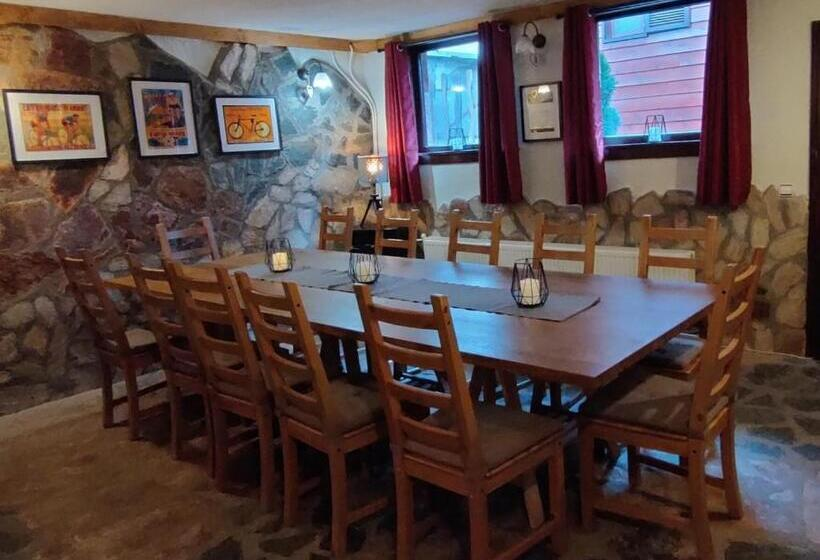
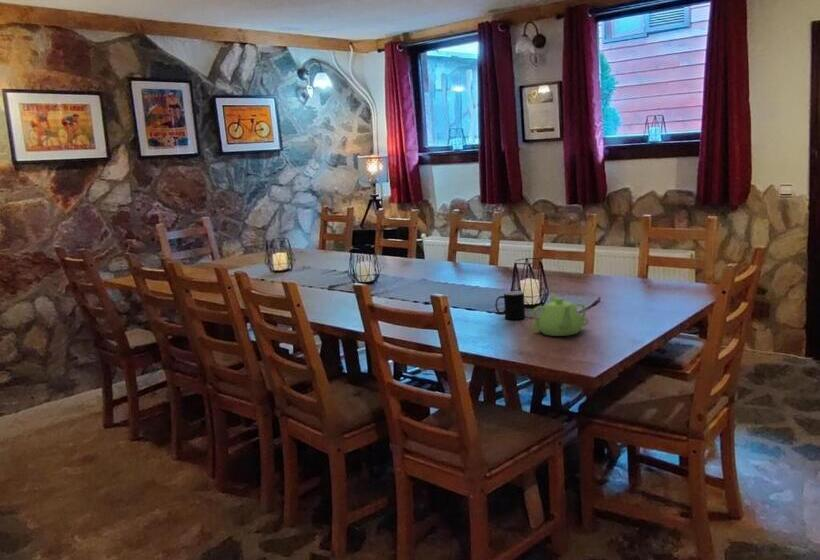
+ teapot [531,293,589,337]
+ cup [494,290,526,320]
